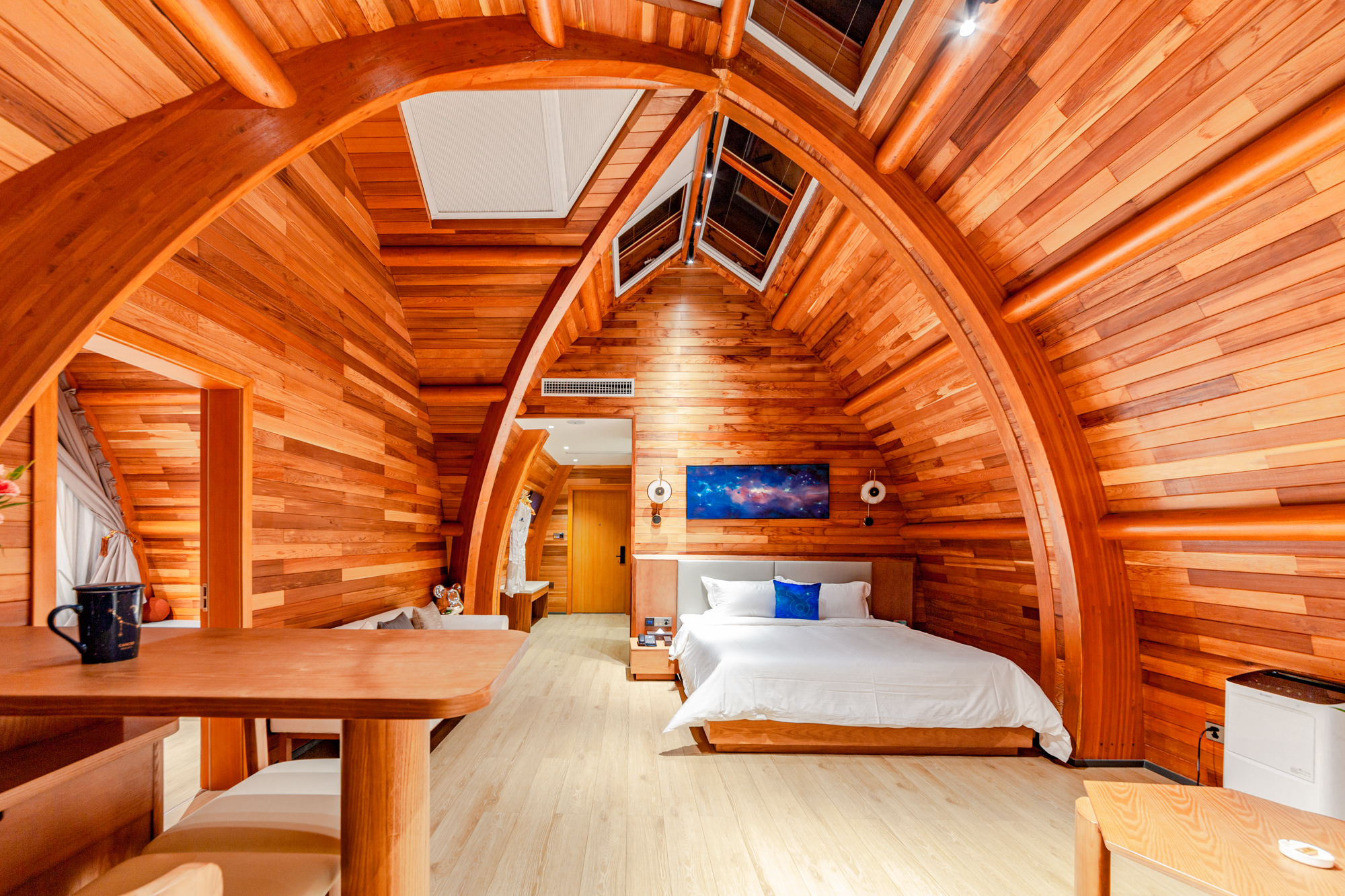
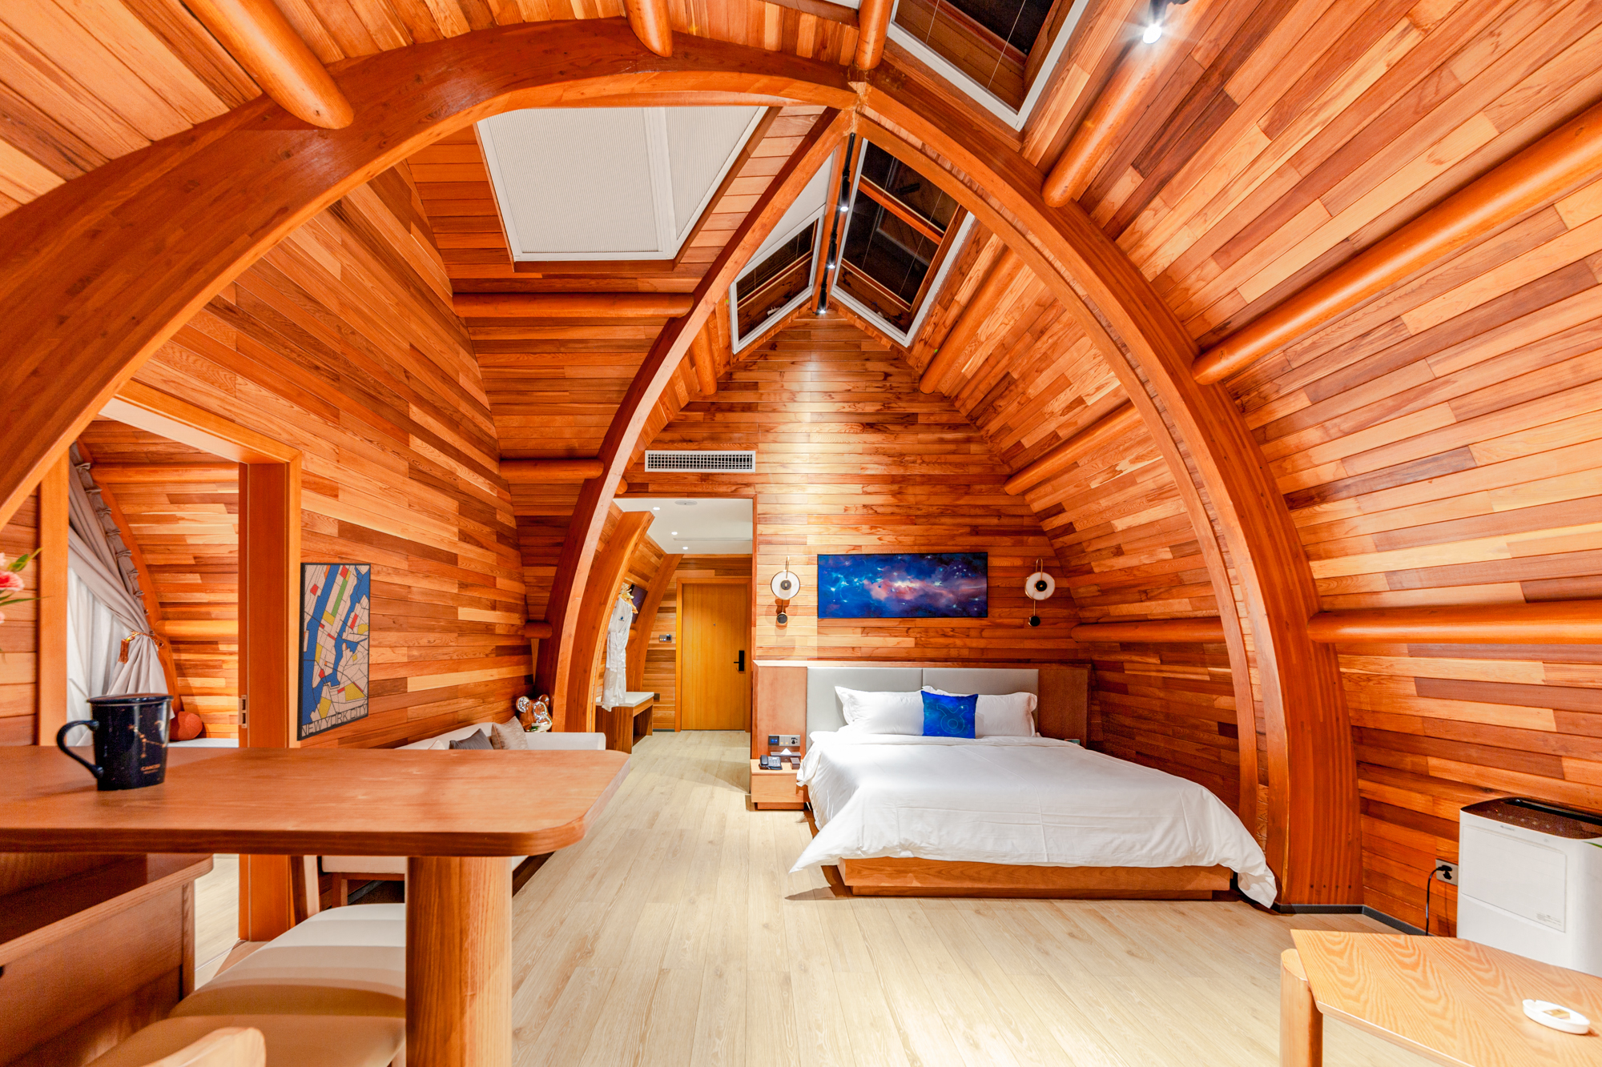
+ wall art [295,562,372,742]
